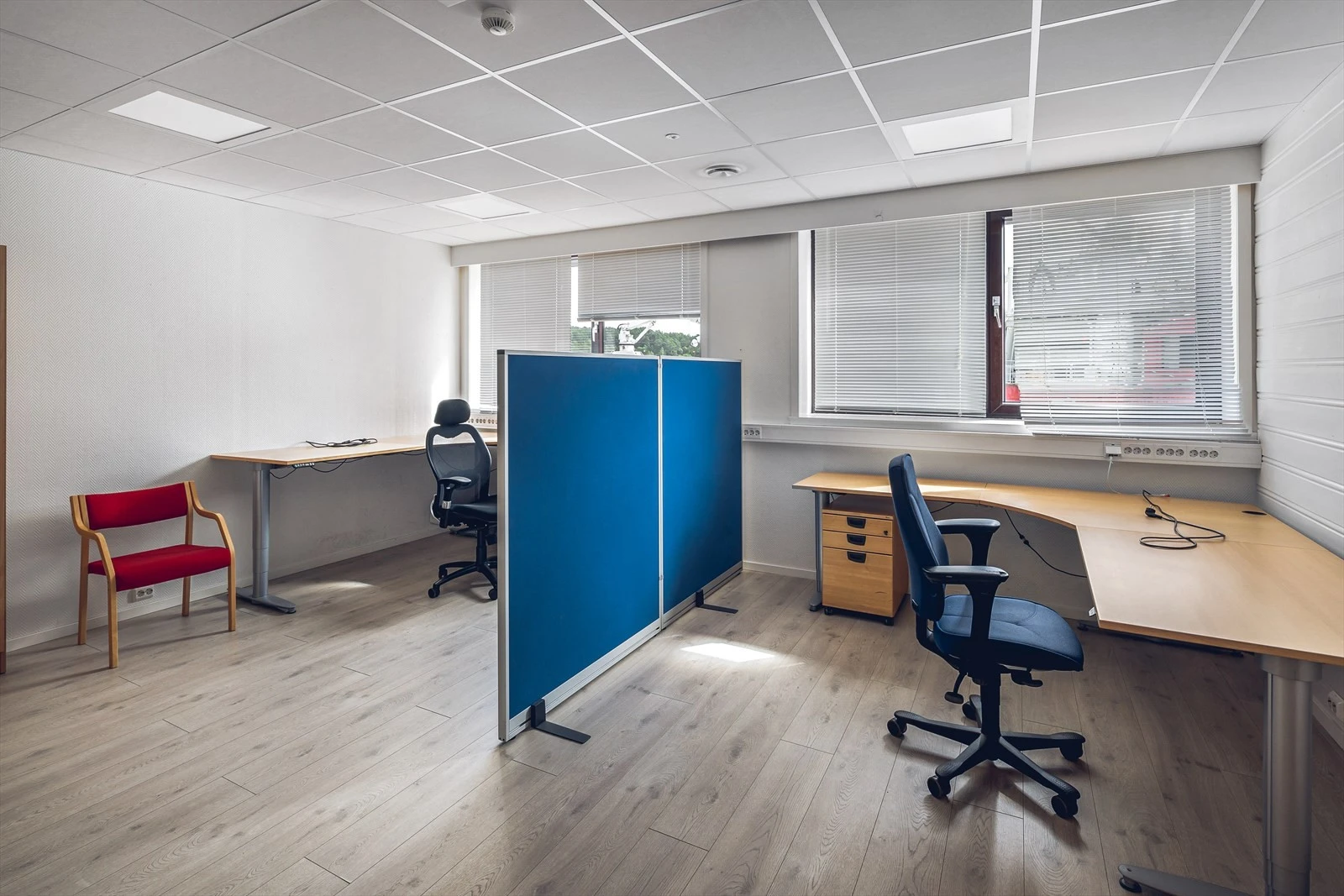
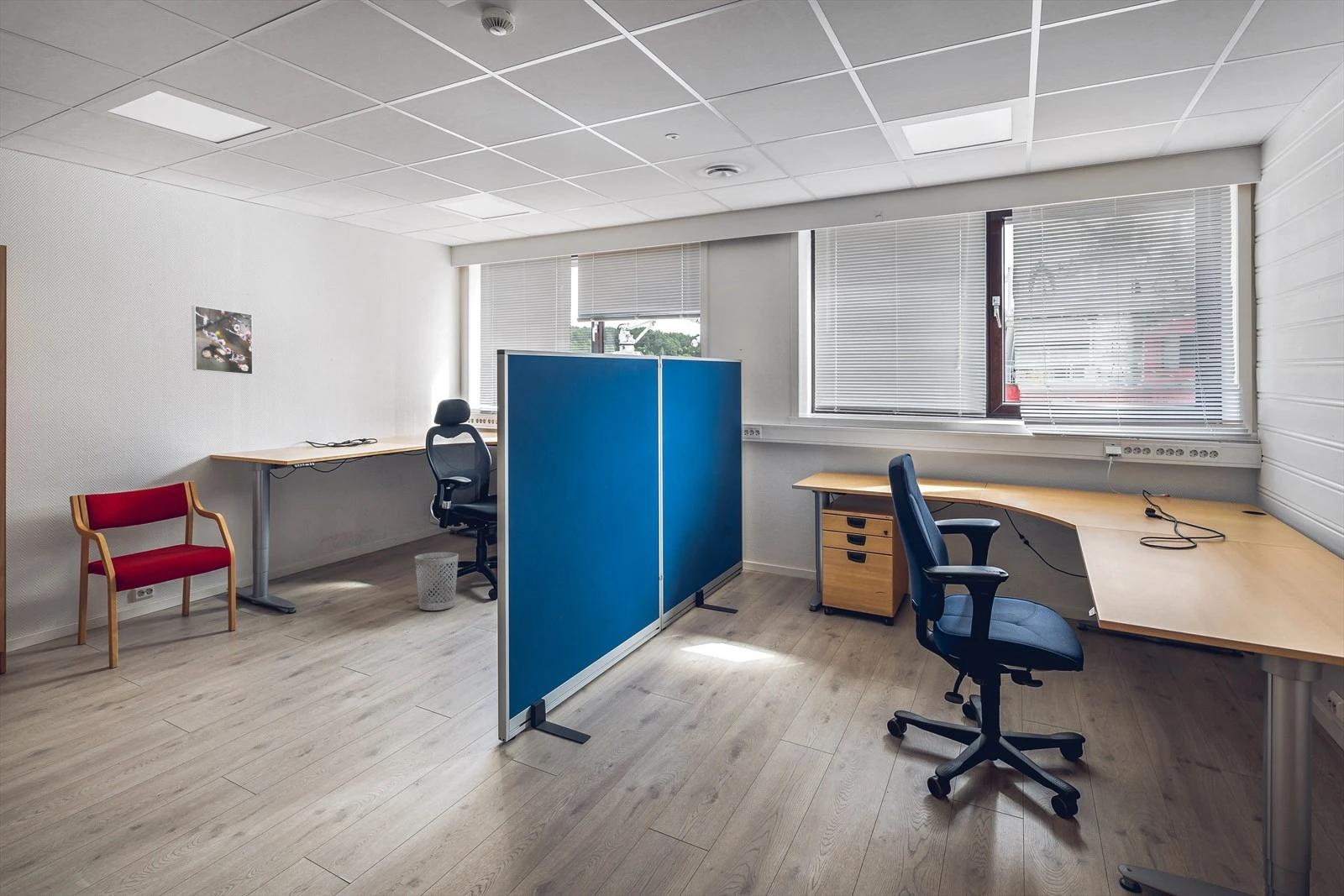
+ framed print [191,305,254,376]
+ wastebasket [414,552,459,611]
